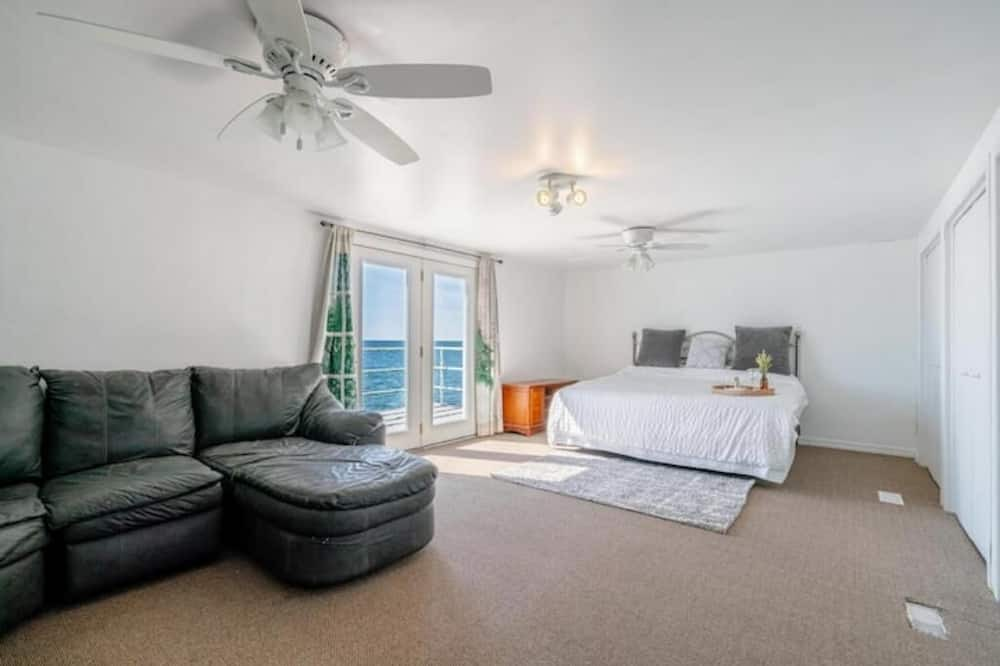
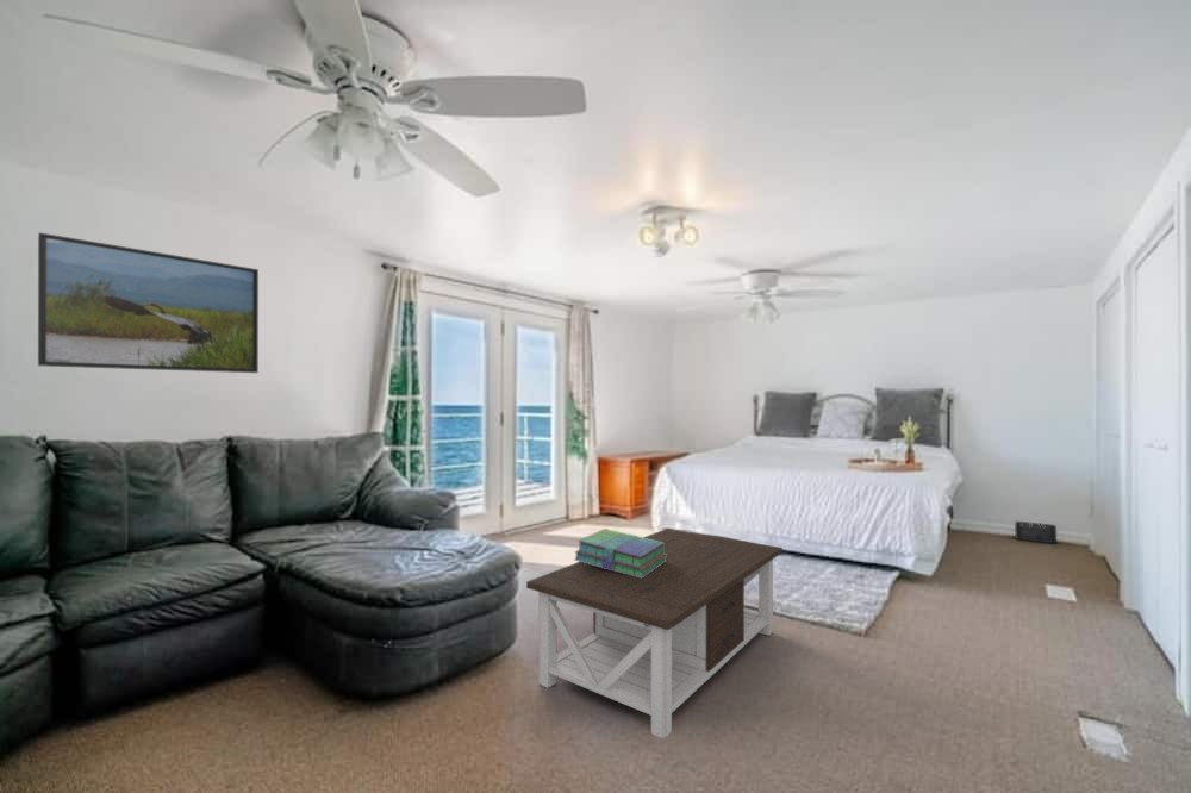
+ stack of books [573,527,667,579]
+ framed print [37,231,260,374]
+ storage bin [1014,520,1058,544]
+ coffee table [525,527,784,741]
